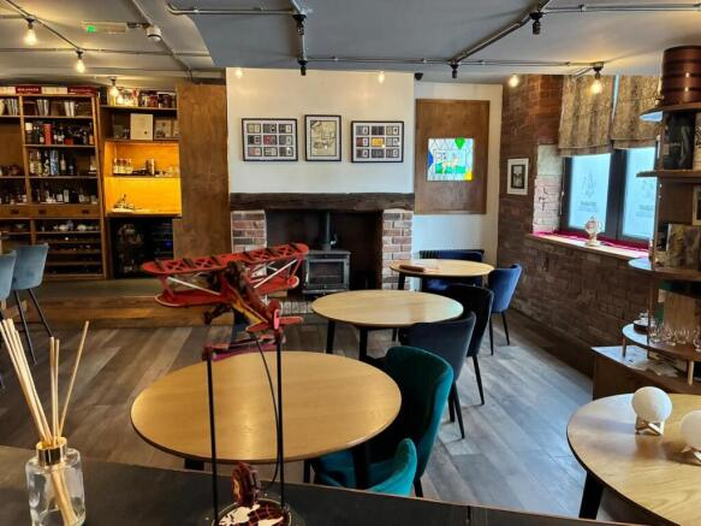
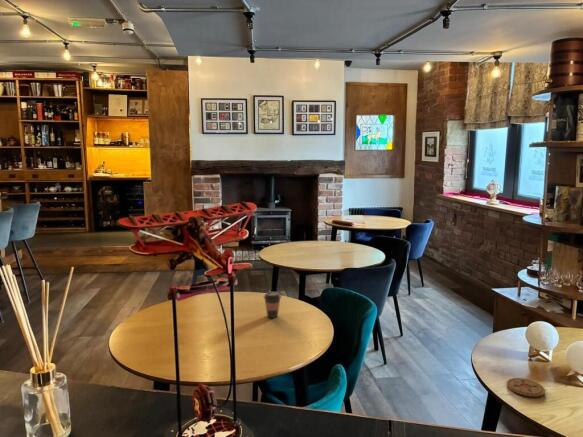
+ coffee cup [263,291,282,319]
+ coaster [506,377,546,398]
